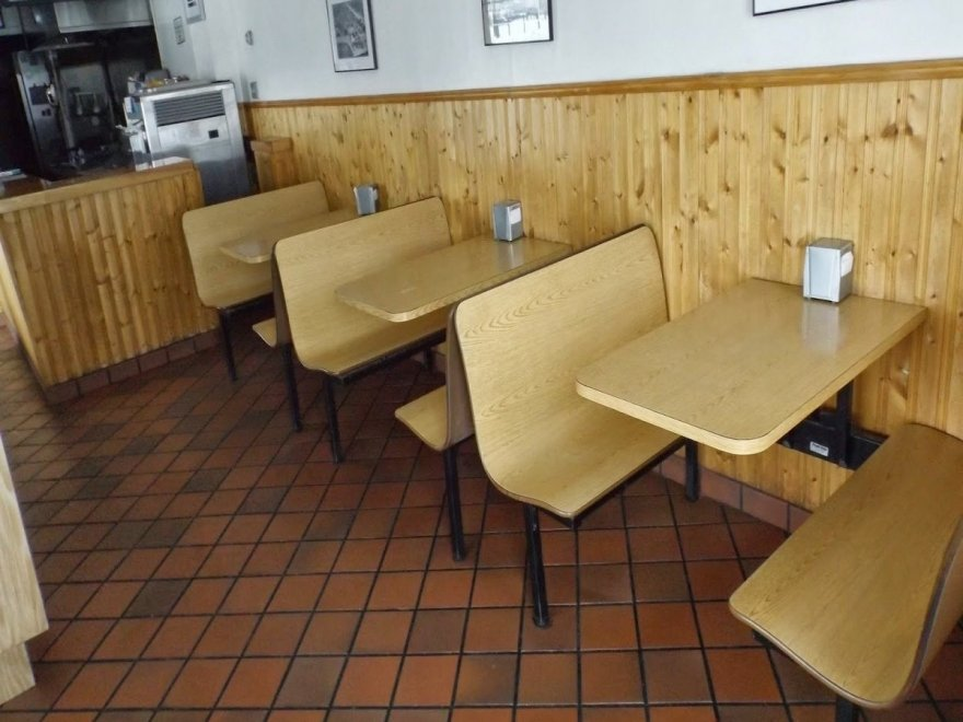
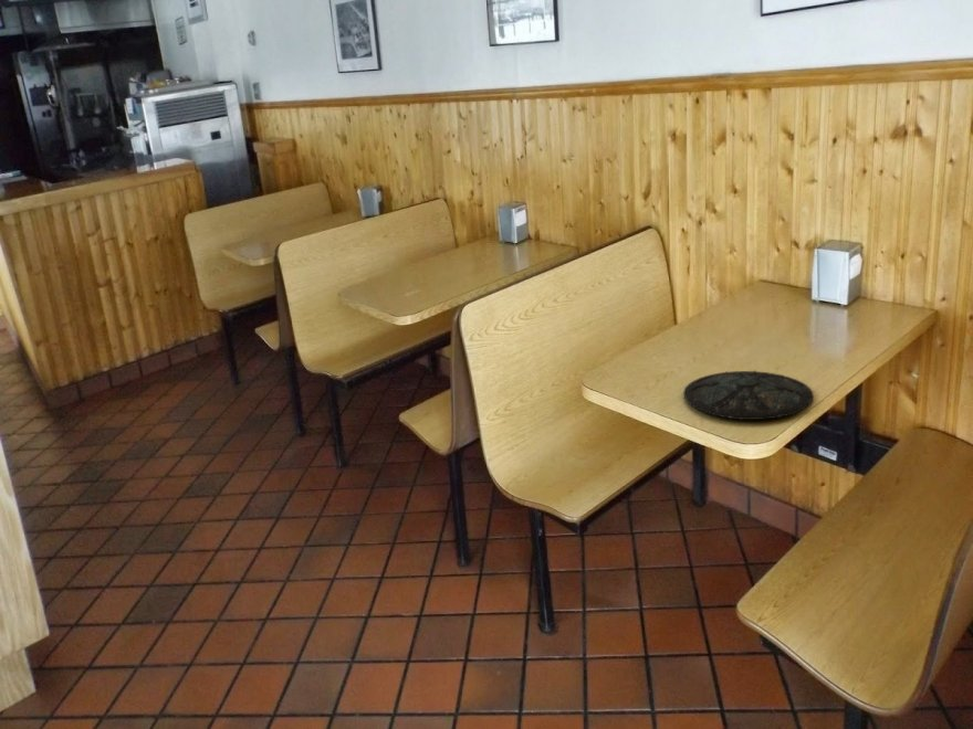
+ plate [682,370,815,421]
